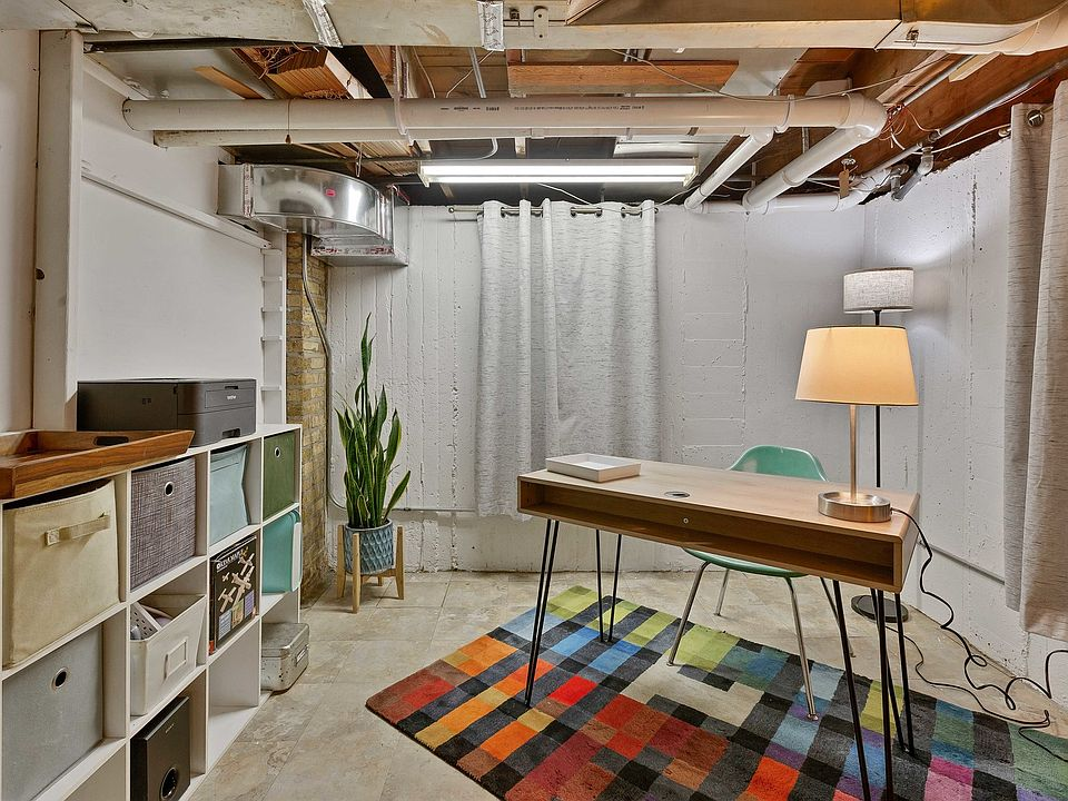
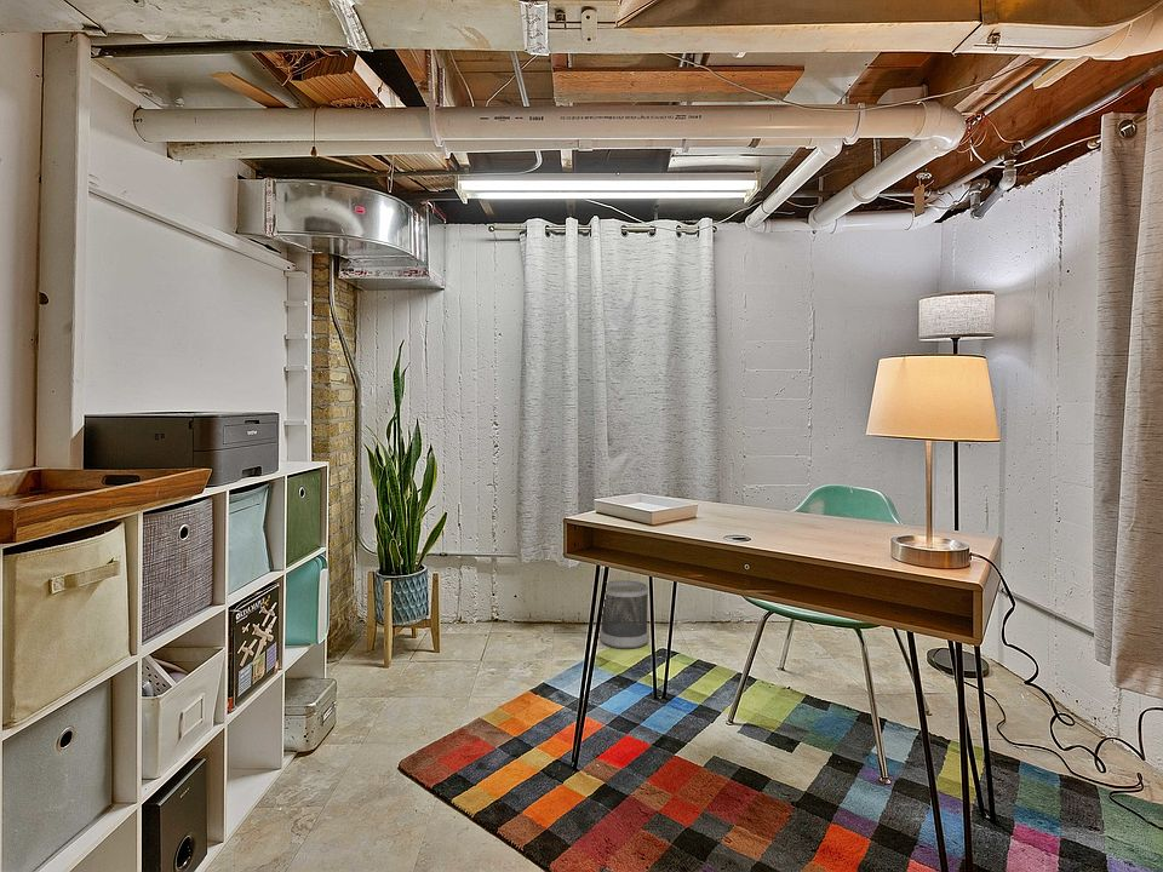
+ wastebasket [600,579,649,649]
